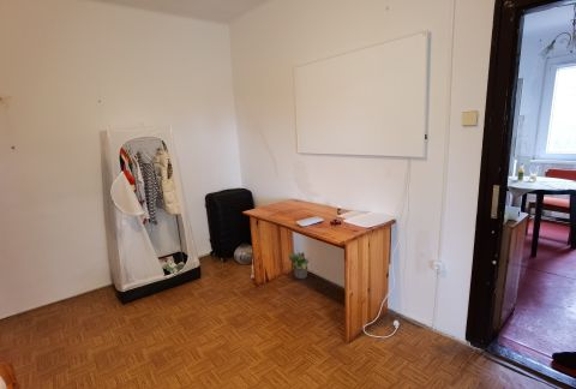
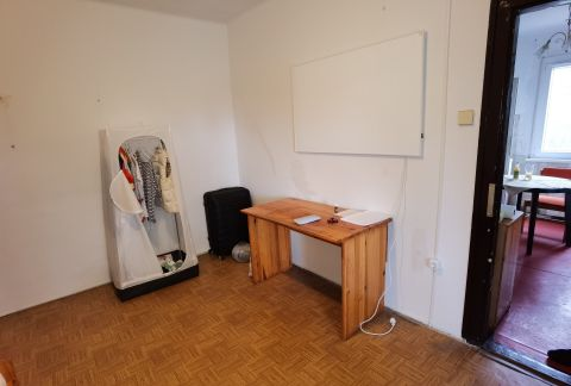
- potted plant [286,251,312,280]
